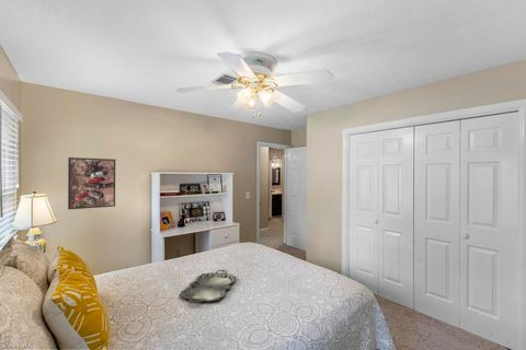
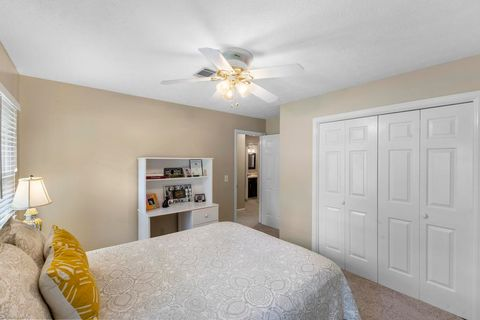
- serving tray [178,269,238,304]
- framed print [67,156,116,211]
